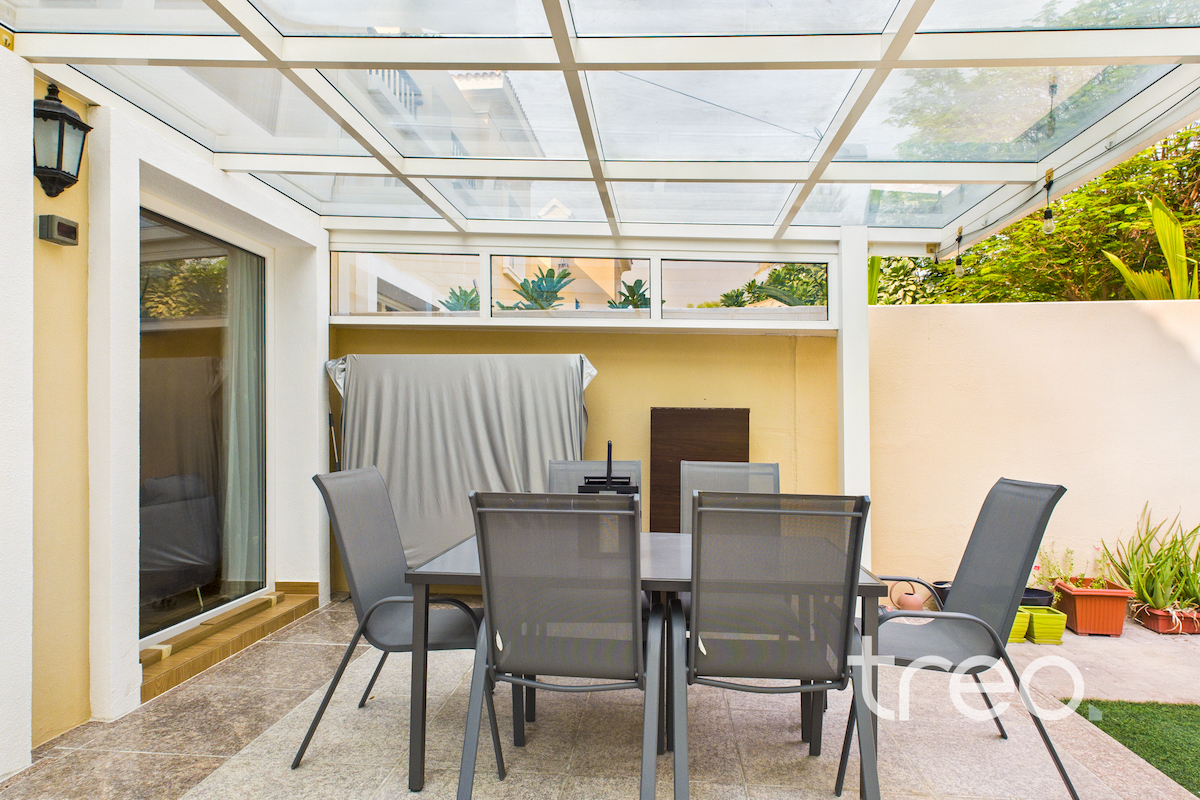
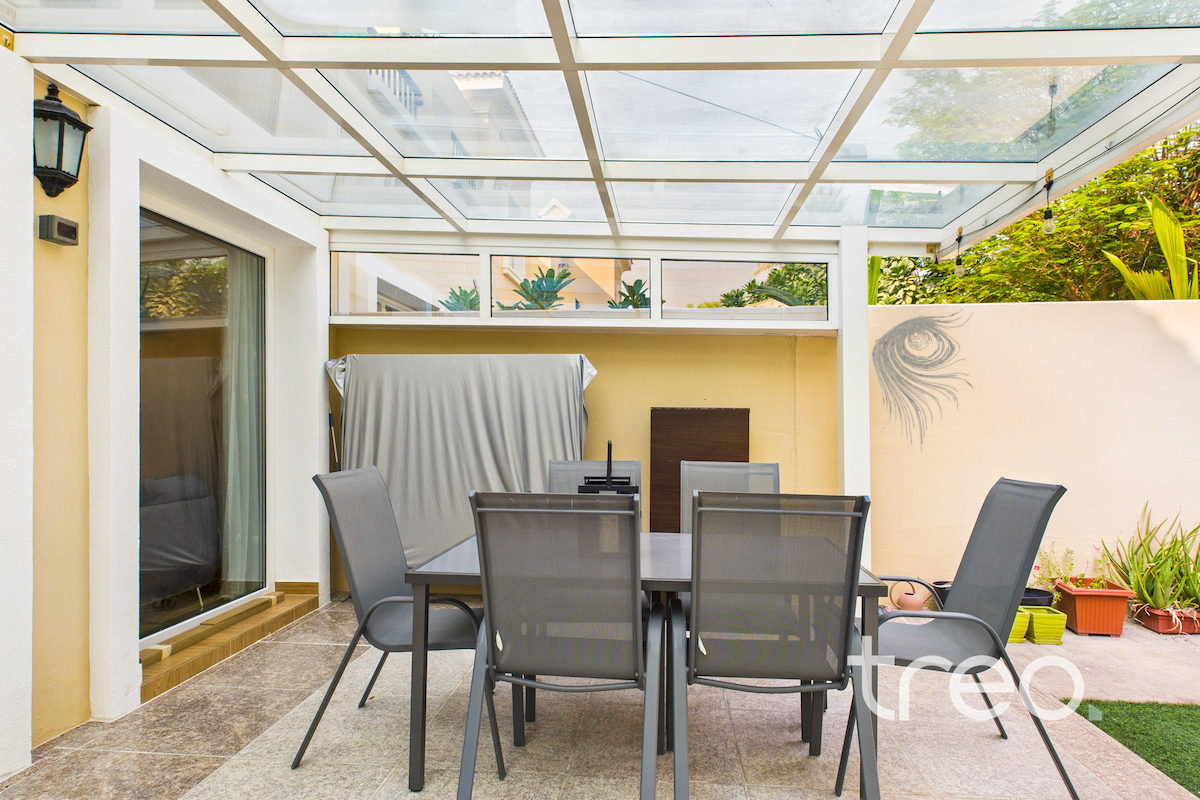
+ wall sculpture [871,308,974,454]
